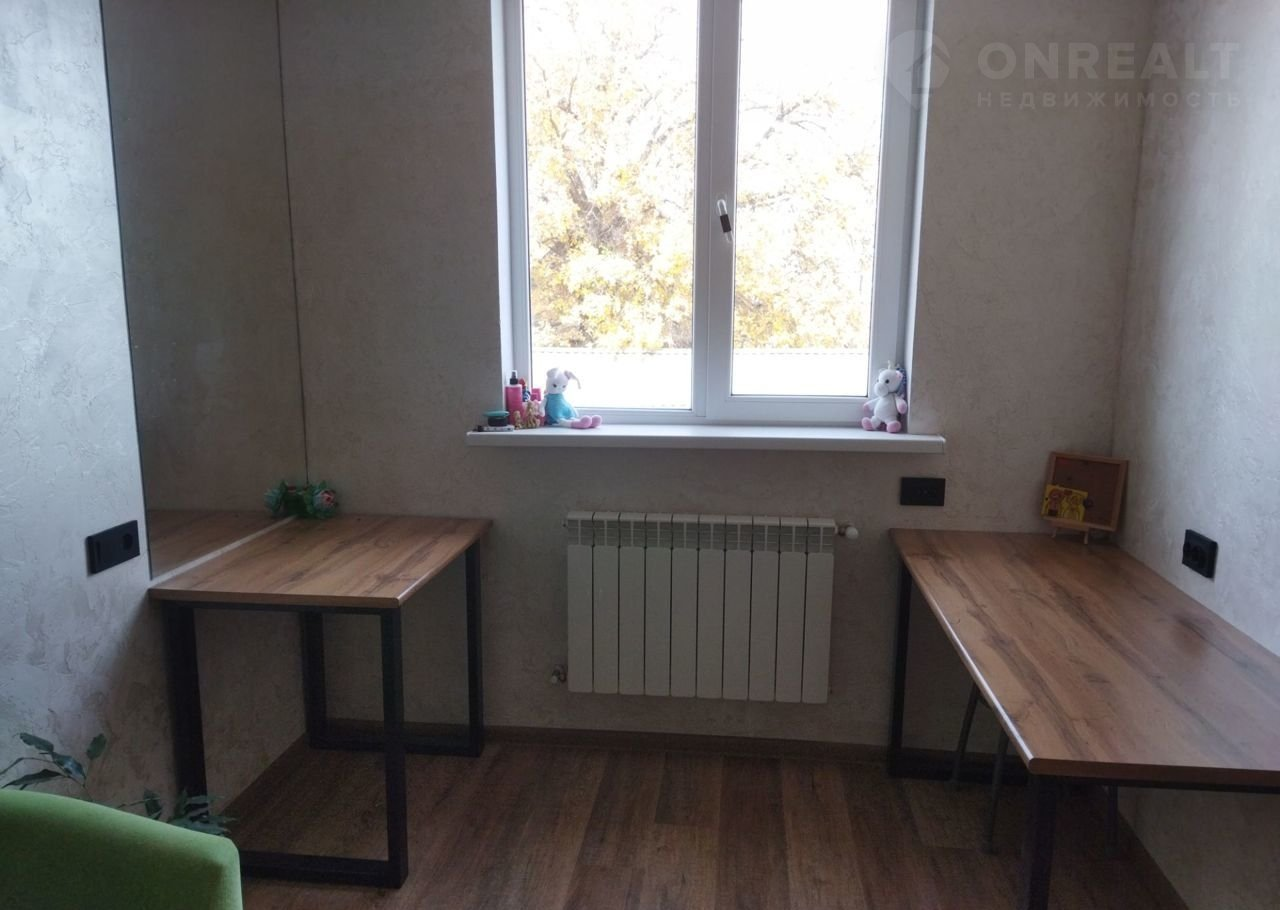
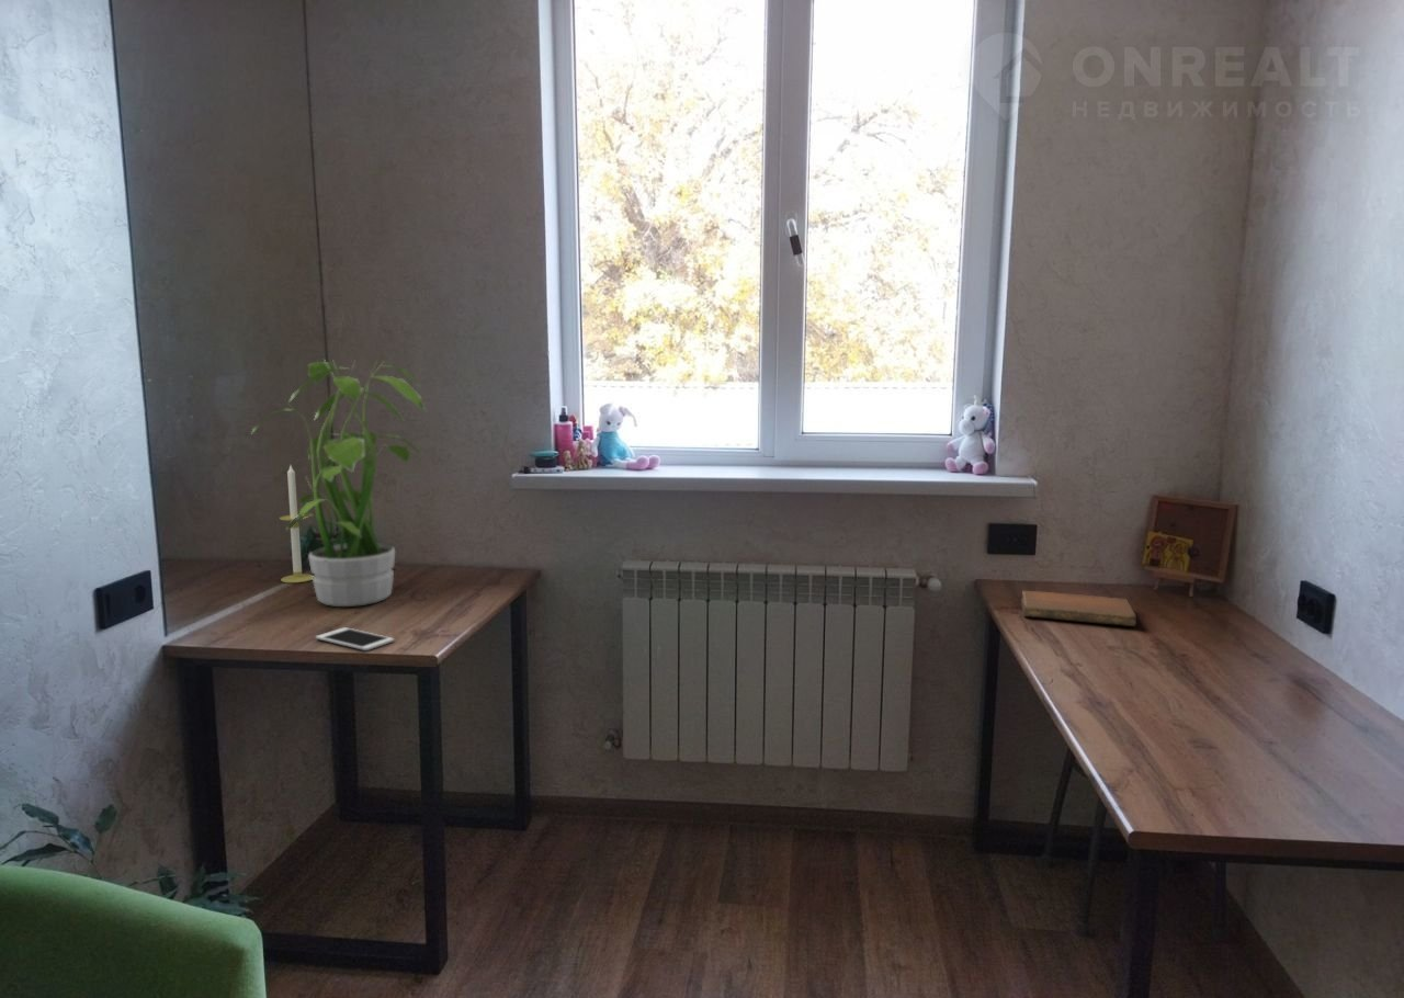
+ cell phone [315,626,395,651]
+ candle [279,465,315,583]
+ notebook [1020,590,1137,627]
+ potted plant [250,359,428,608]
